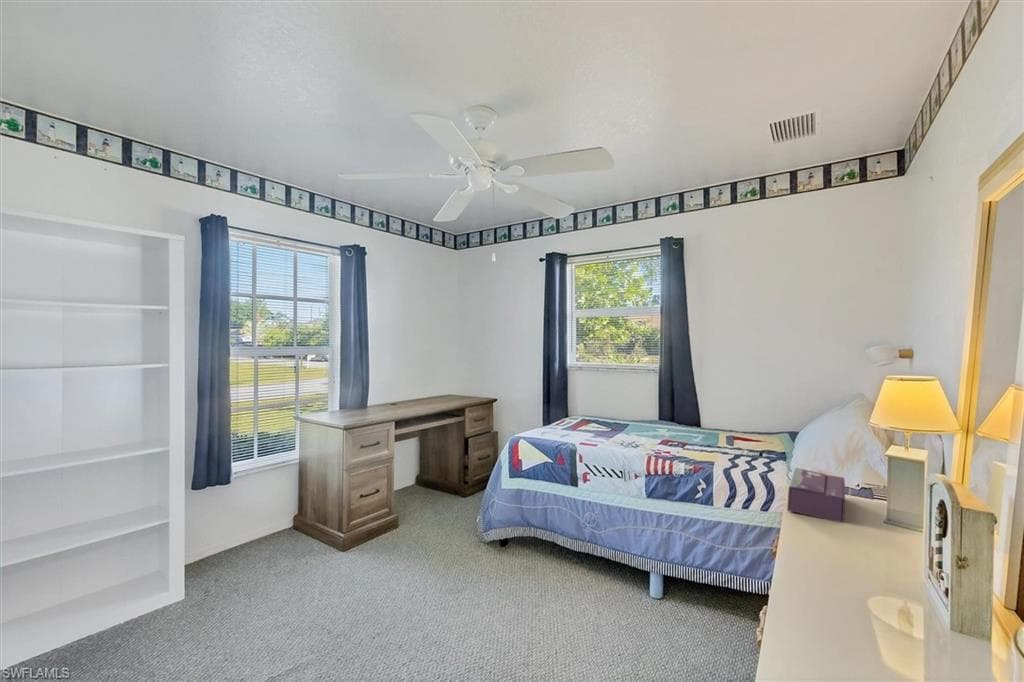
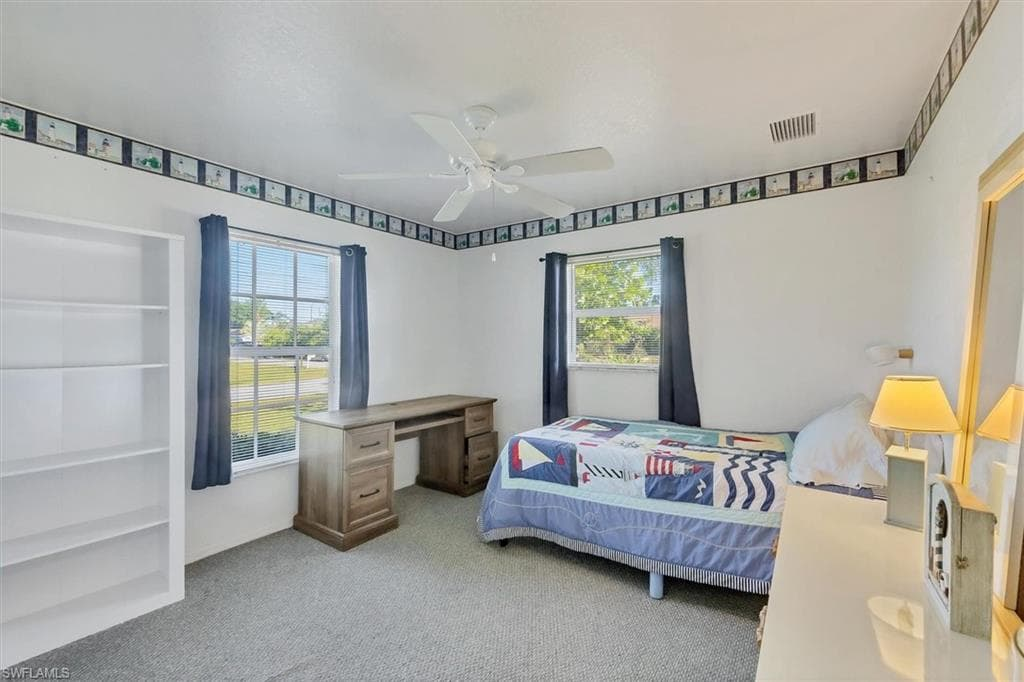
- tissue box [786,467,846,524]
